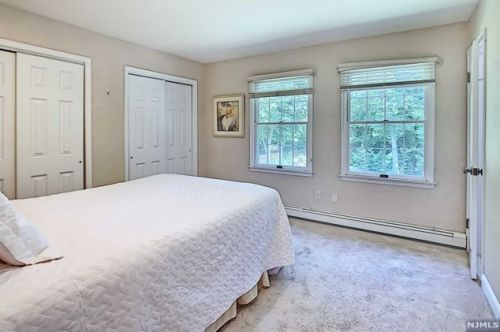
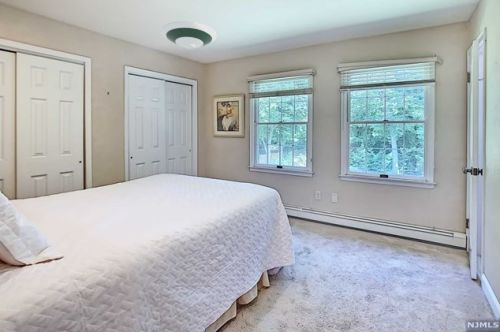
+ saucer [161,20,217,50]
